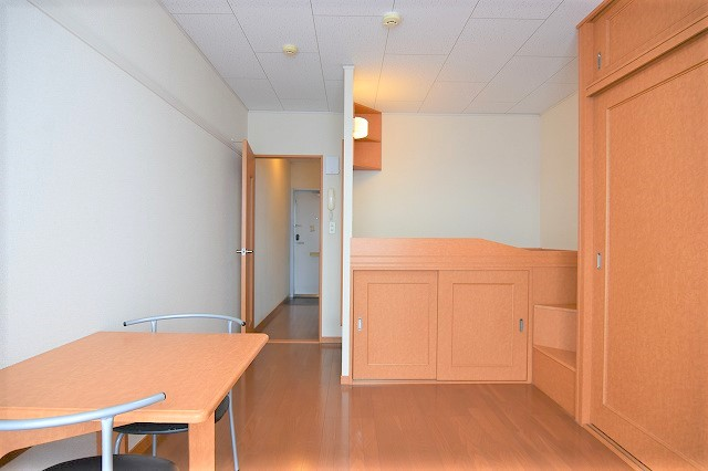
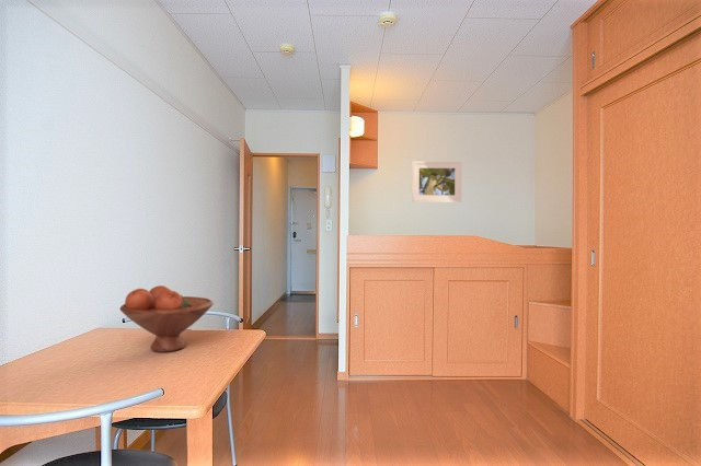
+ fruit bowl [118,284,215,353]
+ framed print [411,161,462,202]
